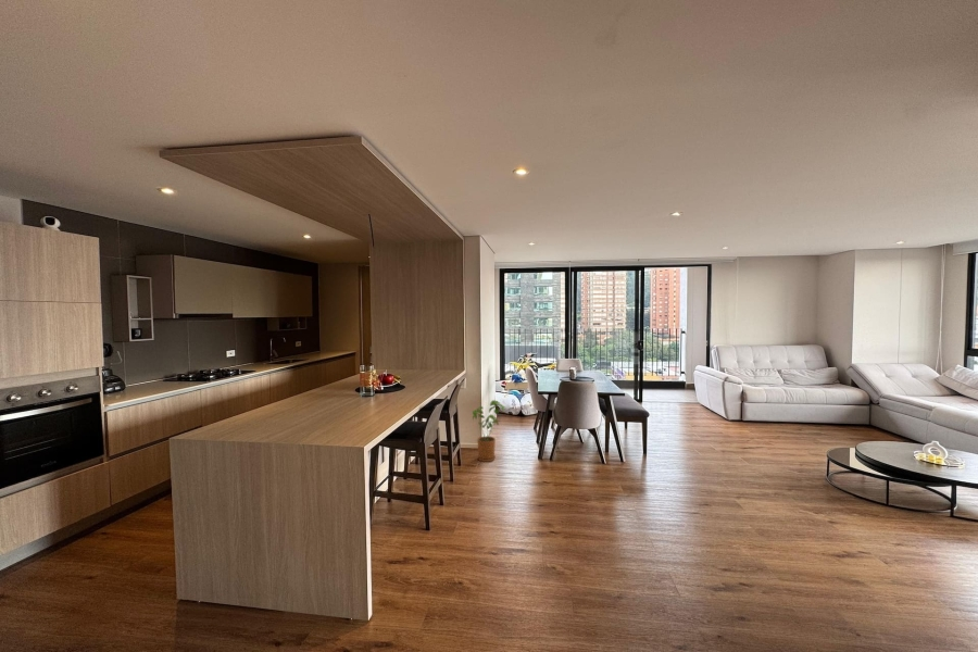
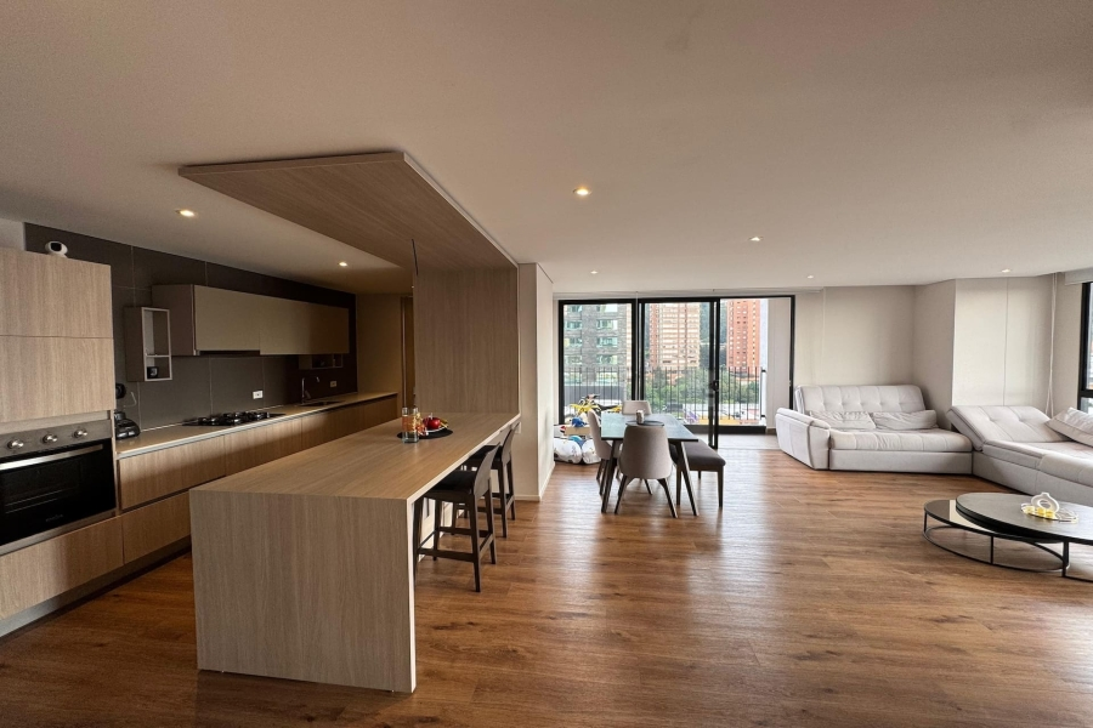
- house plant [472,399,506,463]
